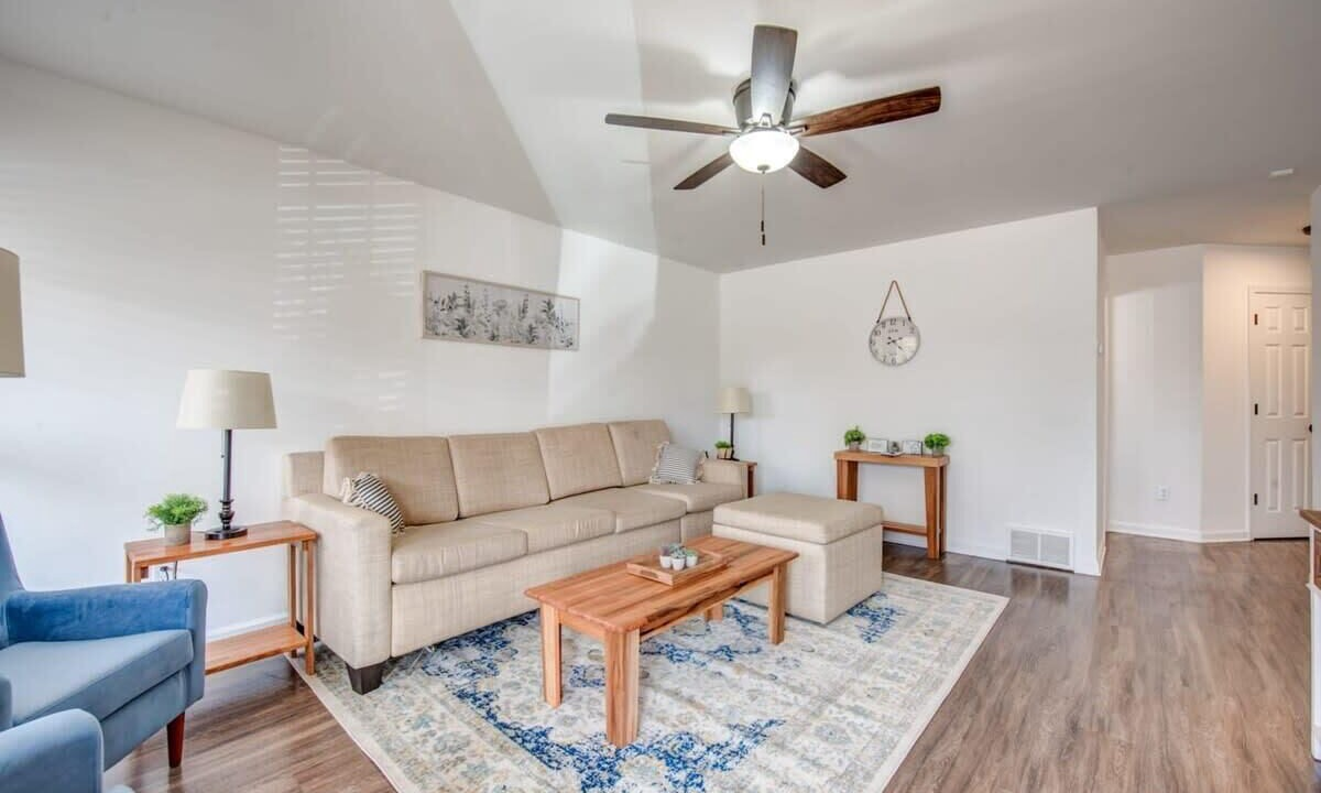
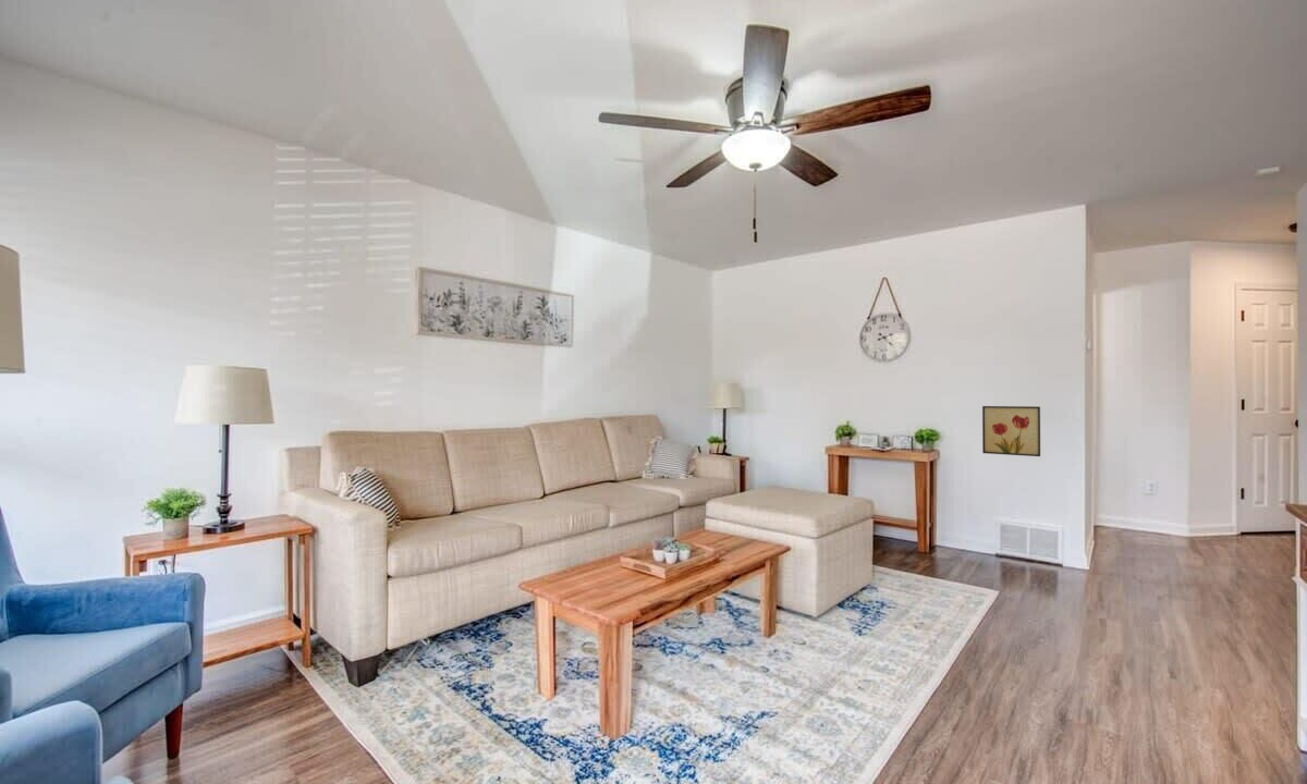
+ wall art [981,405,1041,457]
